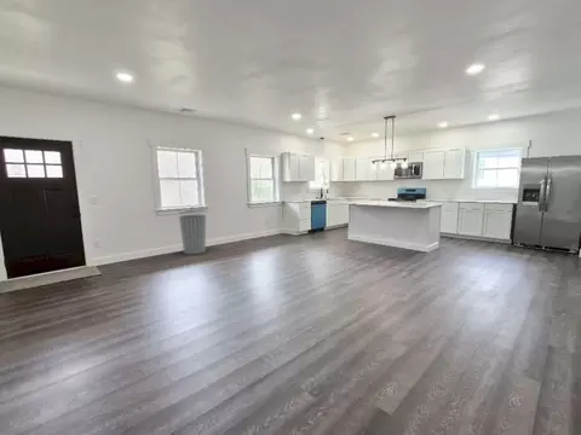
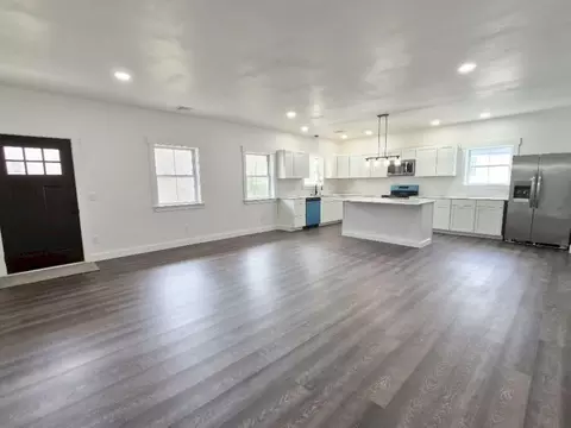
- trash can [178,205,207,255]
